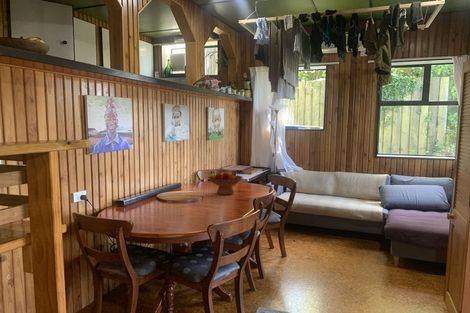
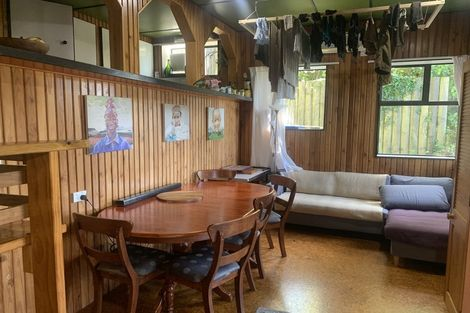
- fruit bowl [208,170,243,196]
